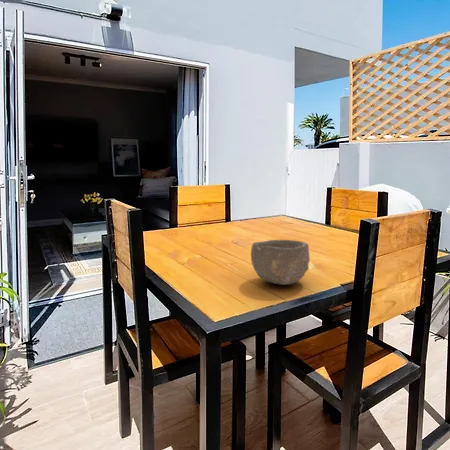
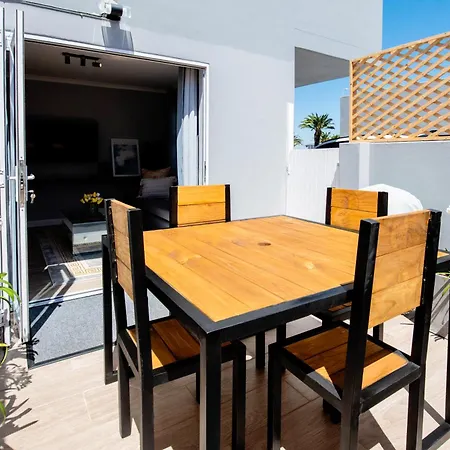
- bowl [250,239,311,286]
